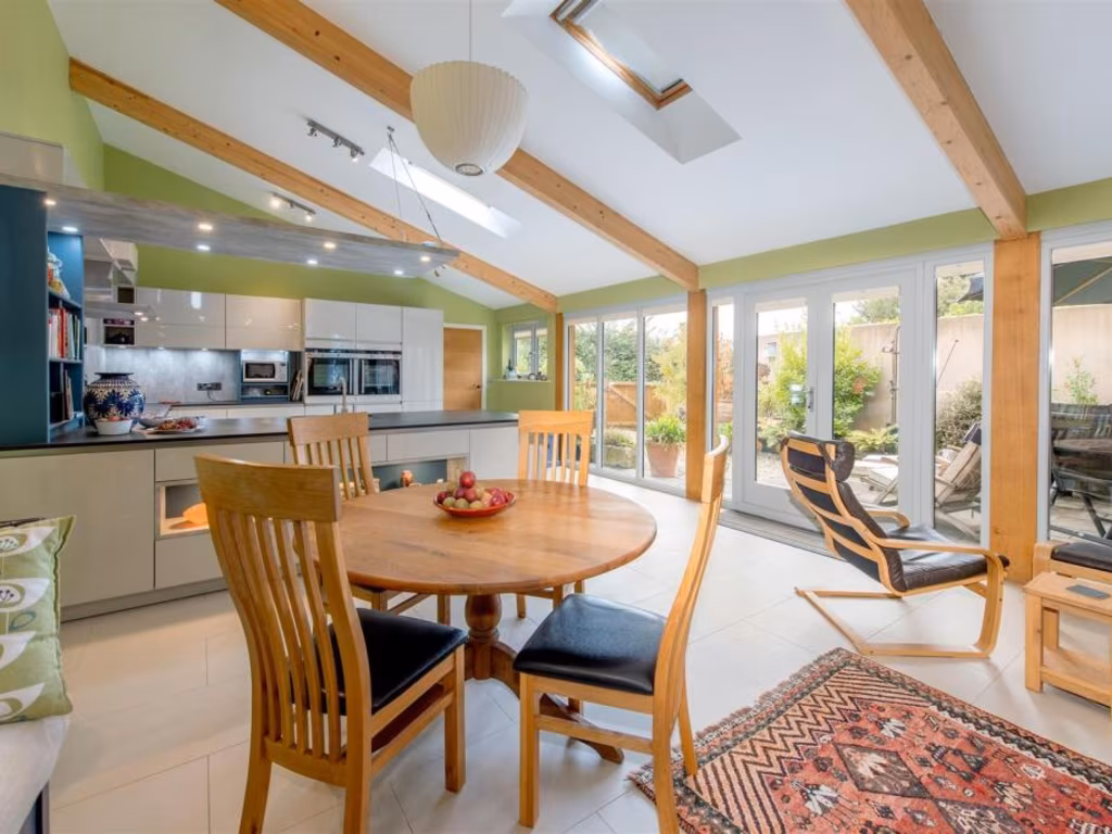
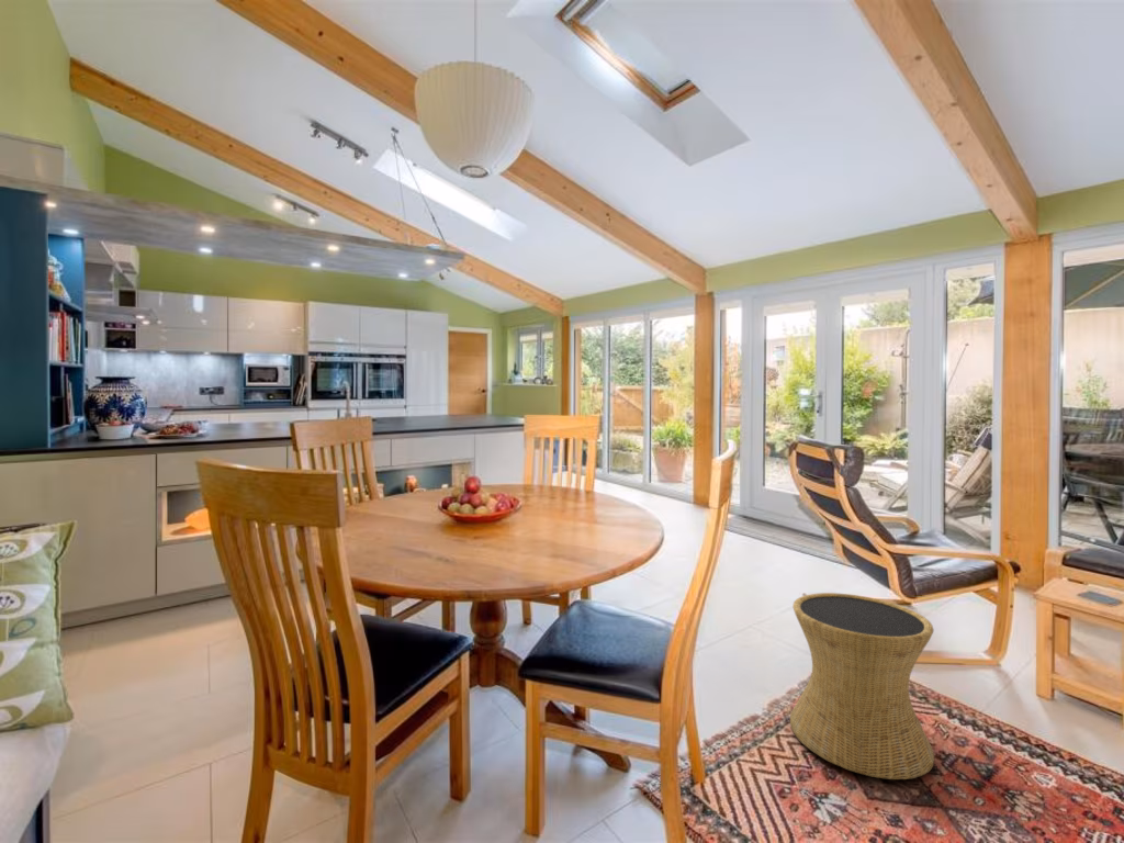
+ side table [789,592,935,780]
